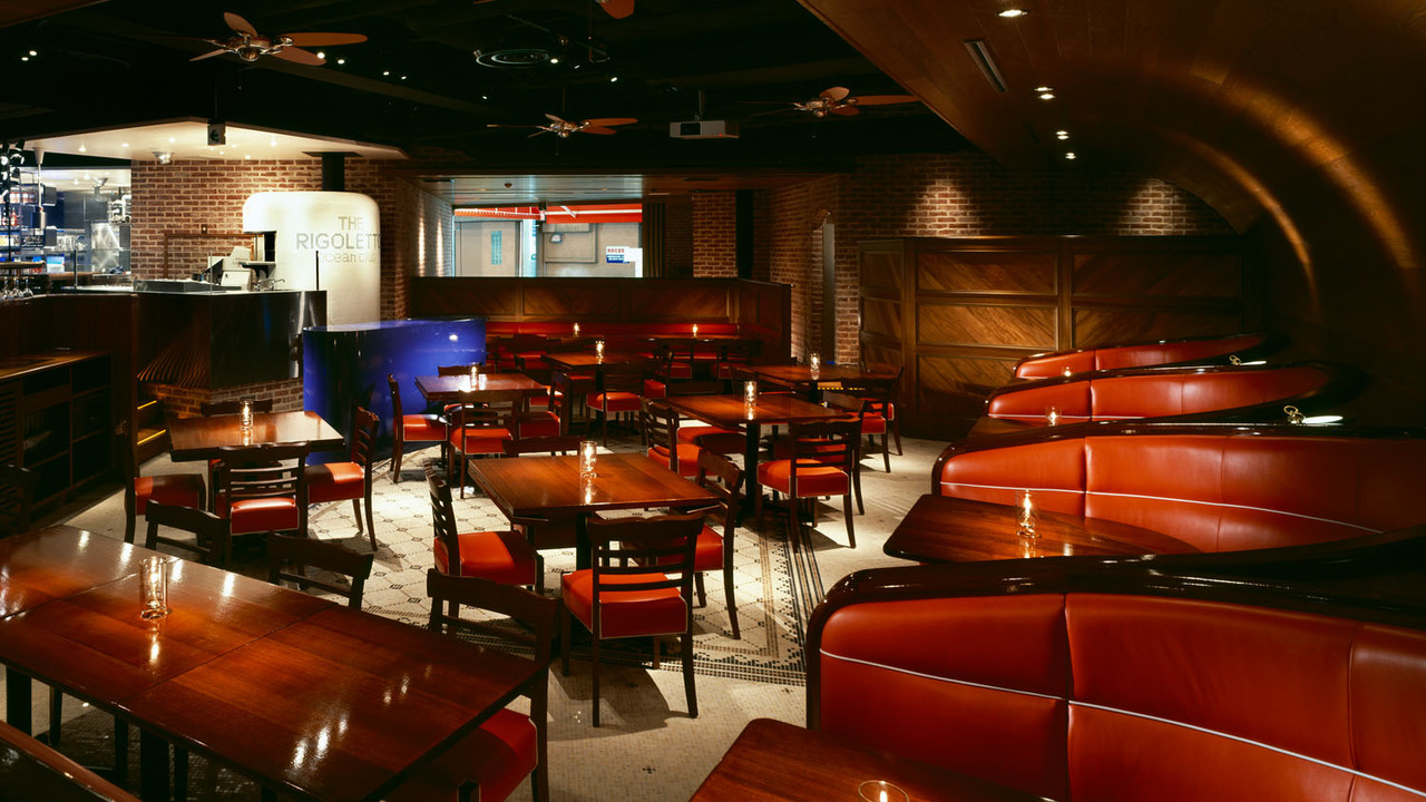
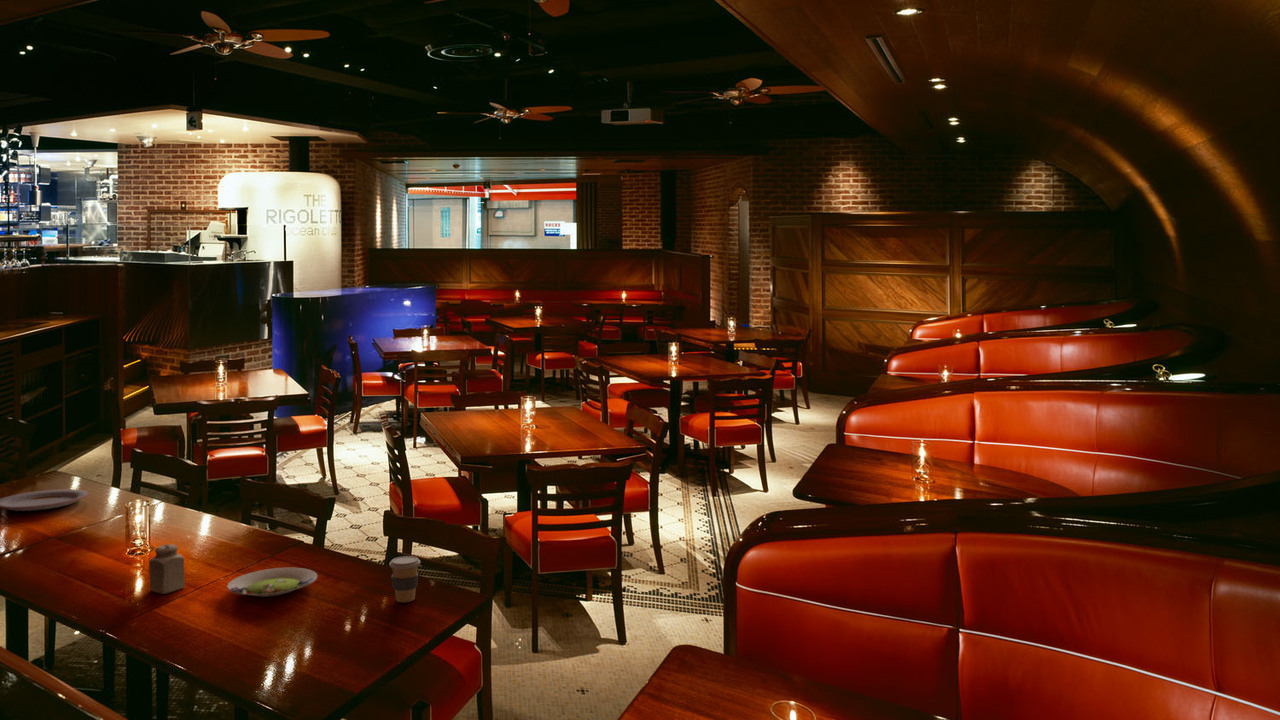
+ salad plate [226,567,318,598]
+ salt shaker [148,543,186,595]
+ coffee cup [388,555,421,603]
+ plate [0,488,90,512]
